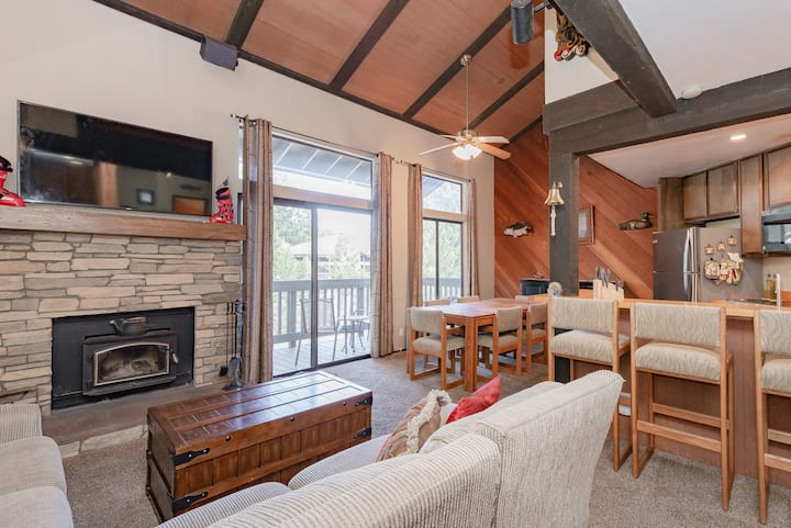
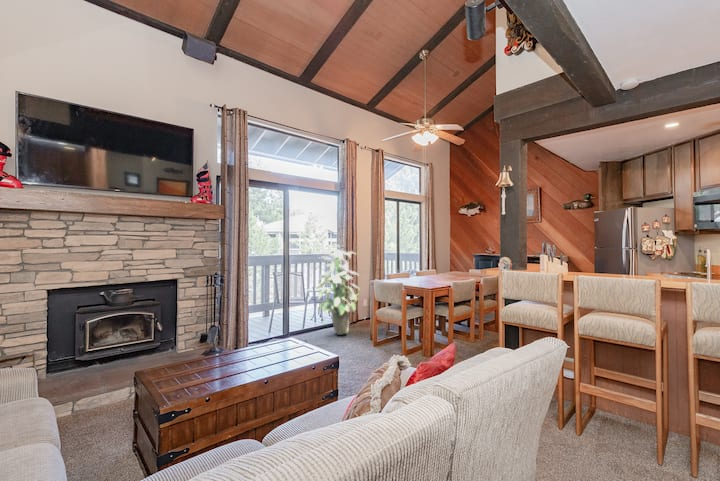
+ indoor plant [314,244,361,336]
